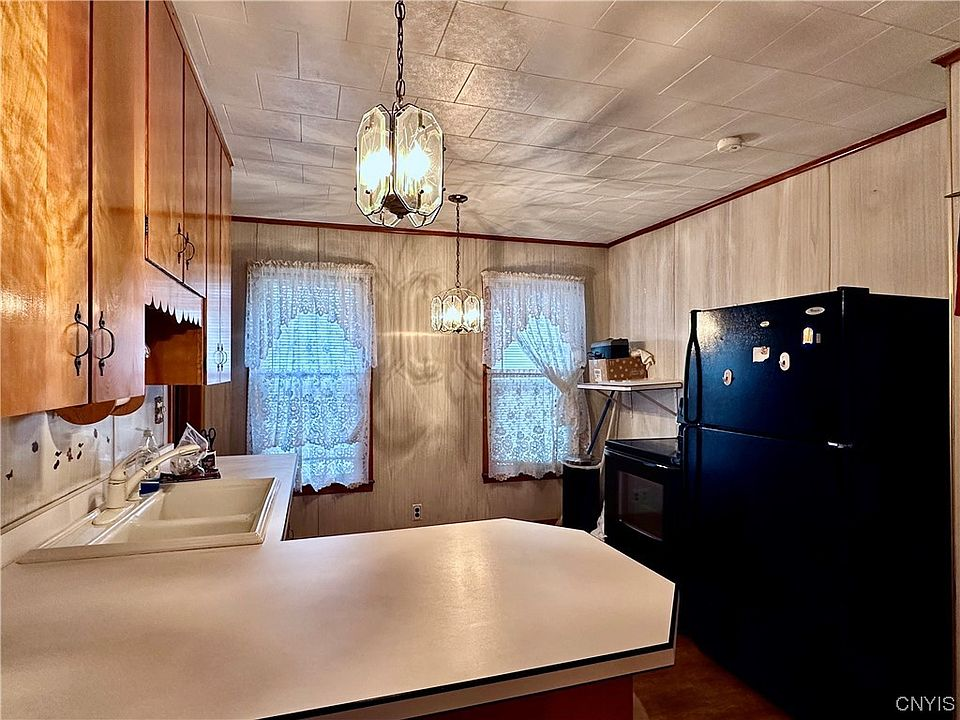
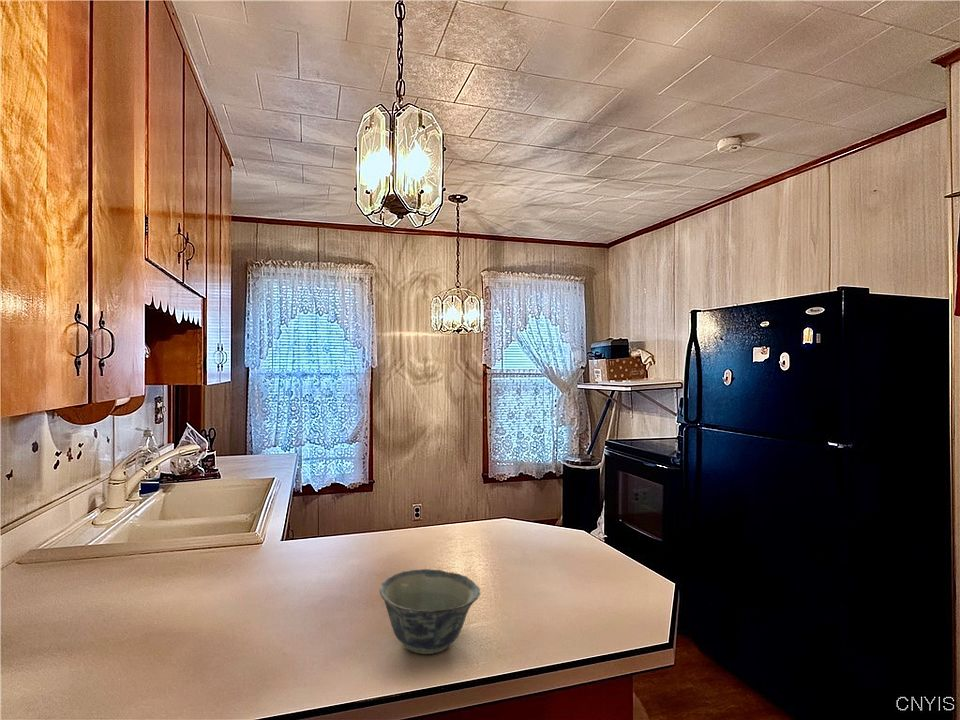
+ bowl [379,568,482,655]
